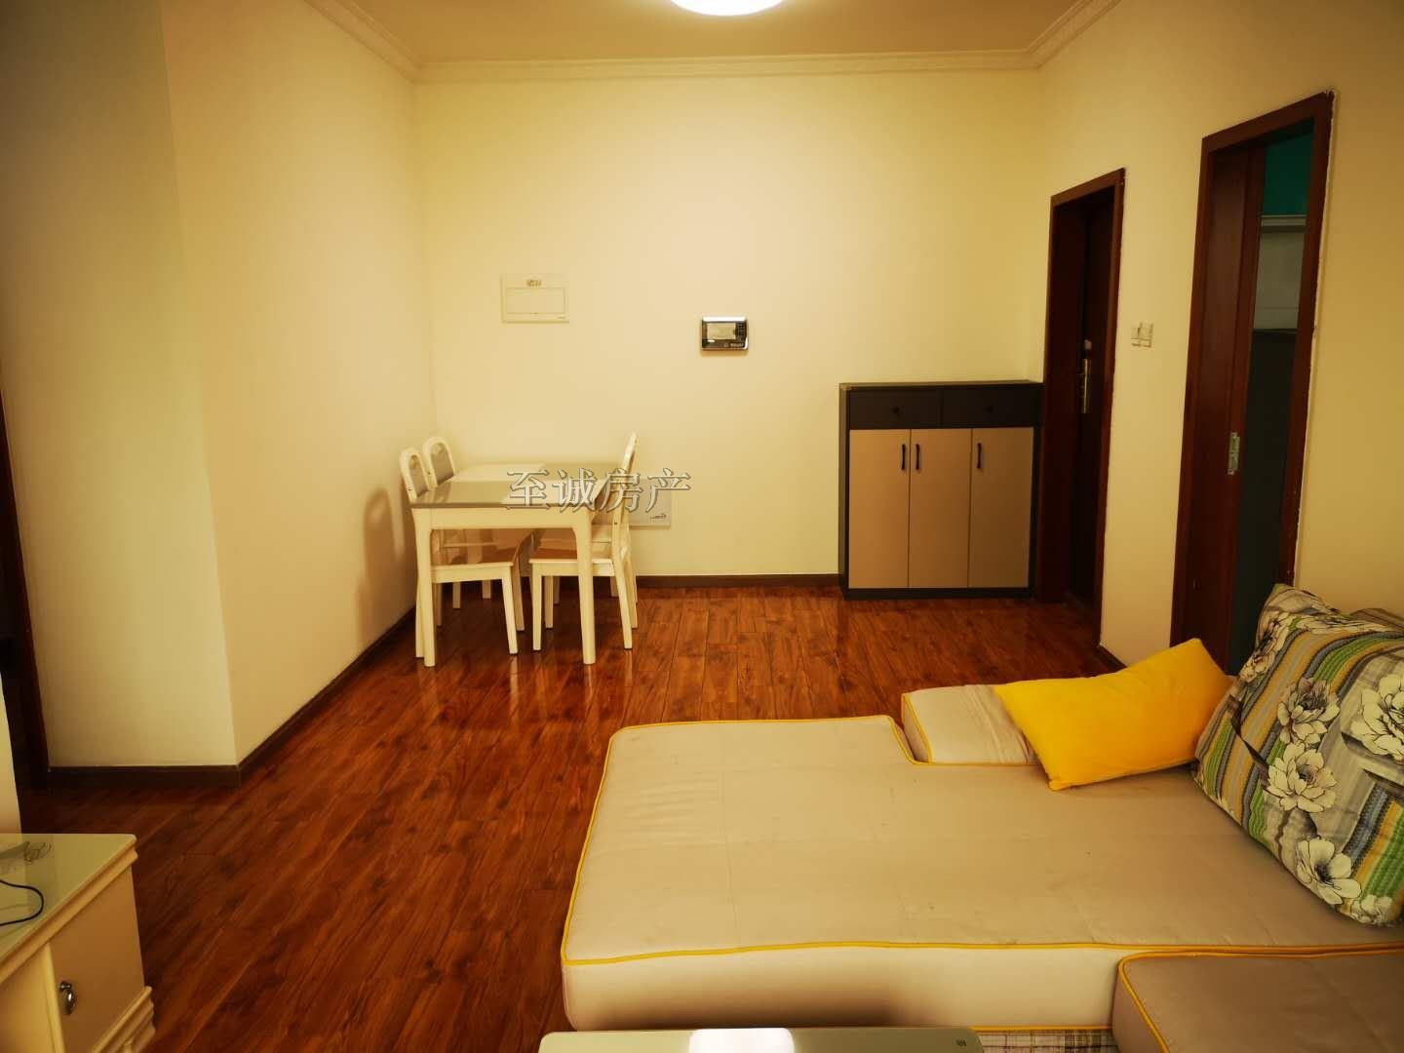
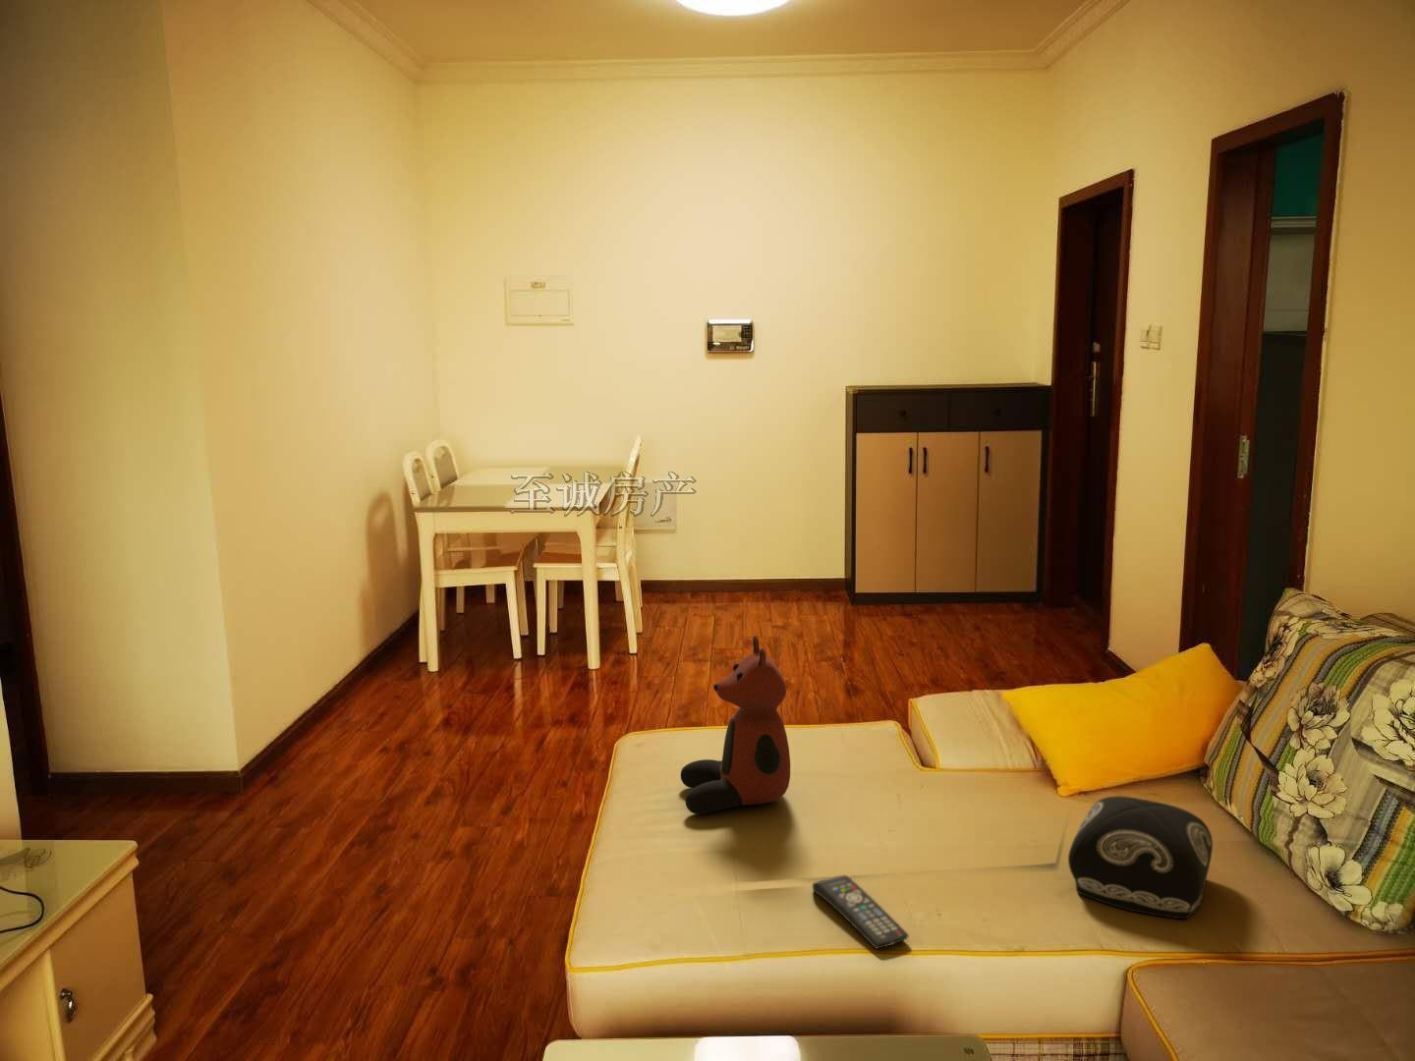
+ cushion [1067,795,1213,919]
+ teddy bear [680,634,791,816]
+ remote control [811,875,910,950]
